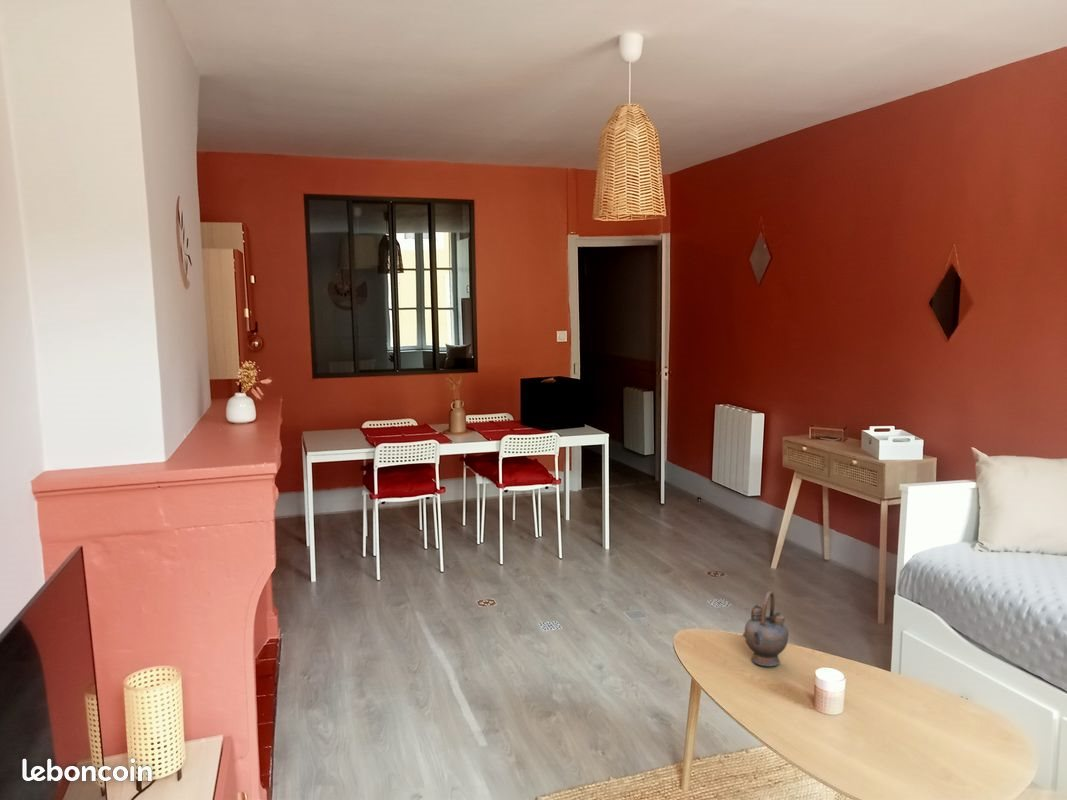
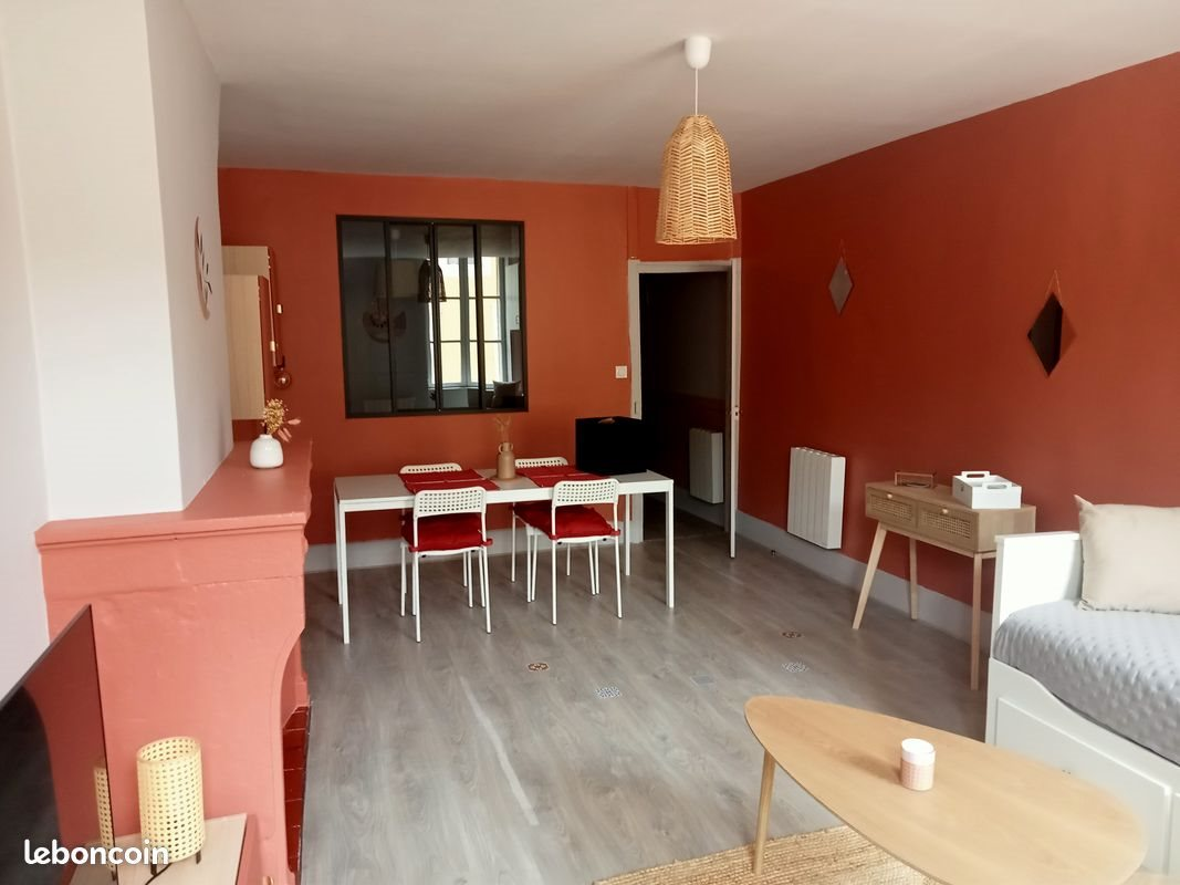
- teapot [741,590,790,667]
